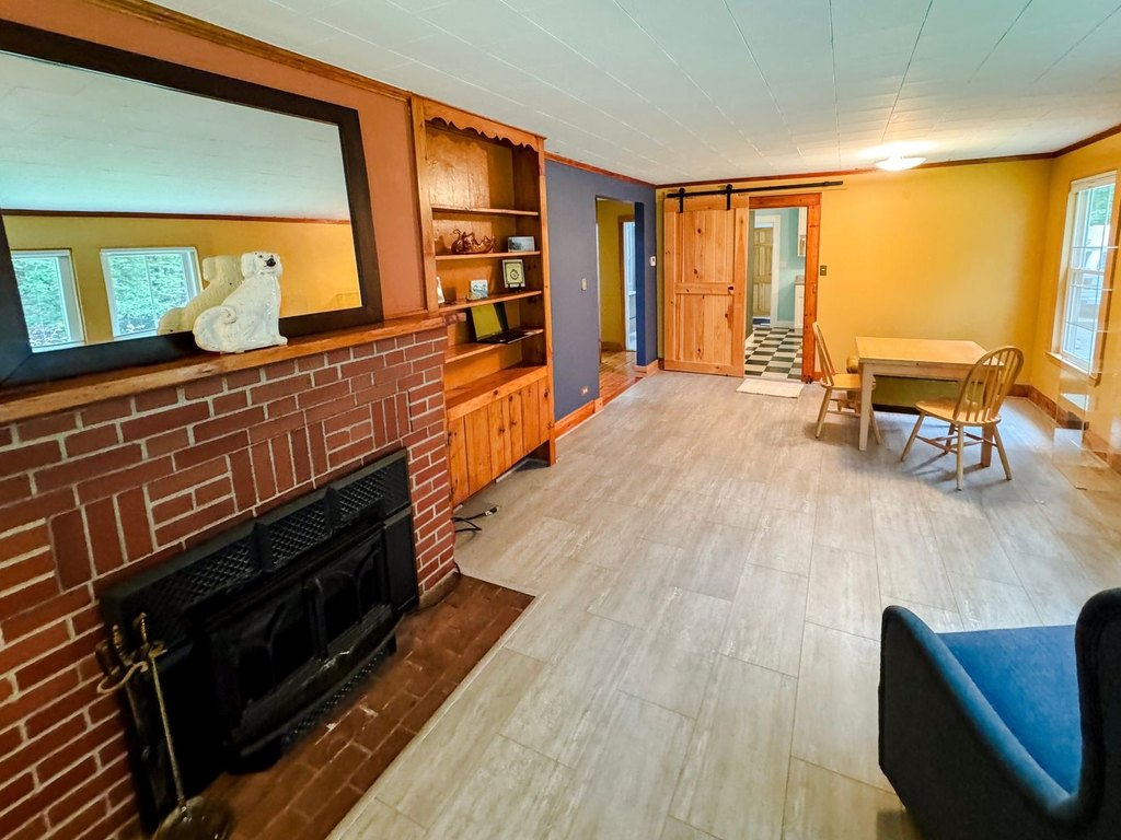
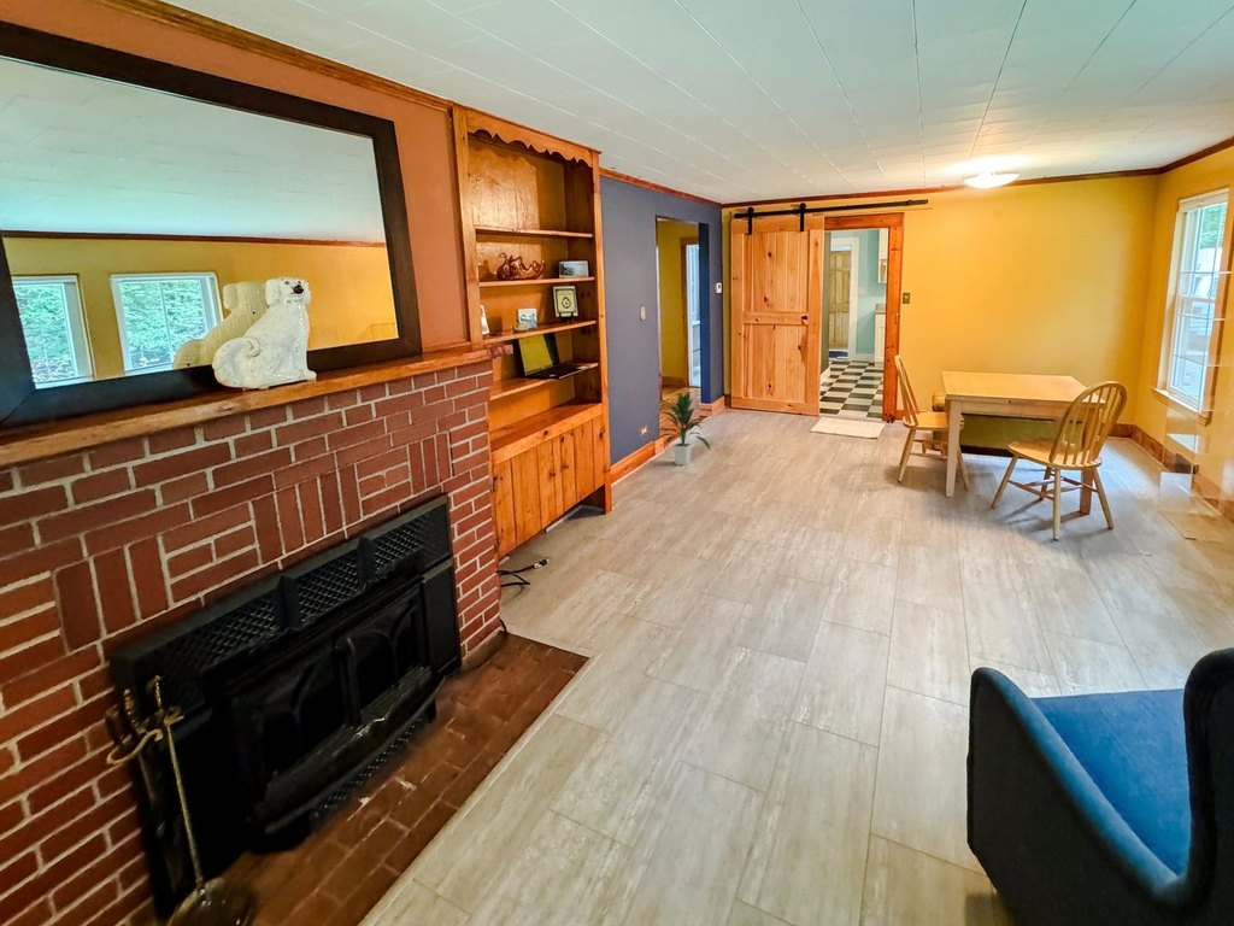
+ indoor plant [657,391,712,467]
